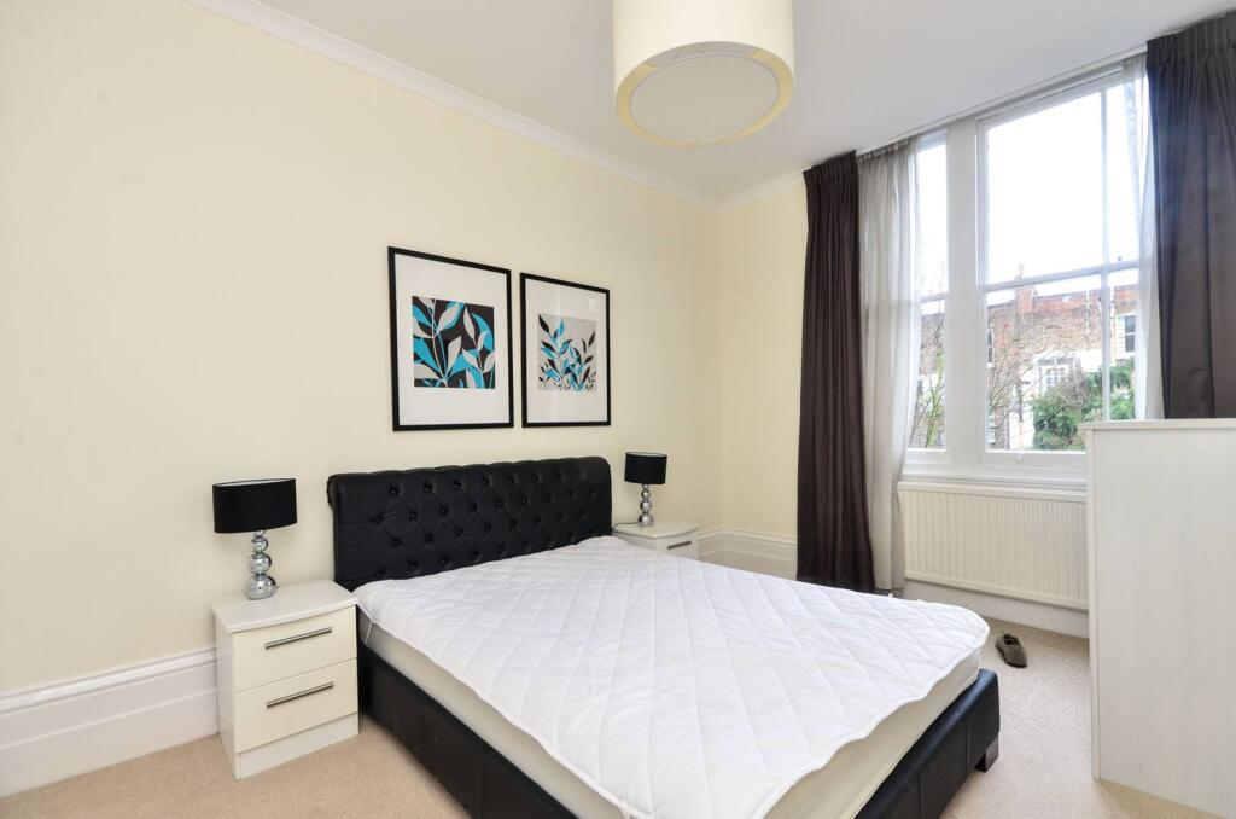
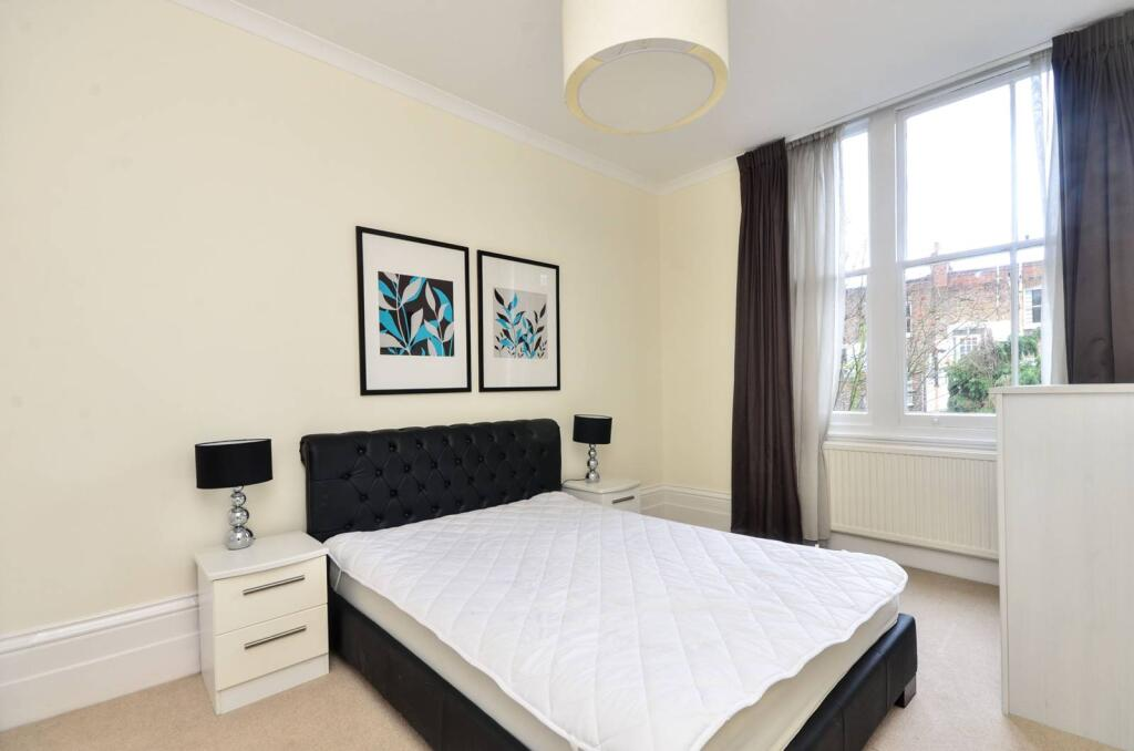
- shoe [995,629,1028,667]
